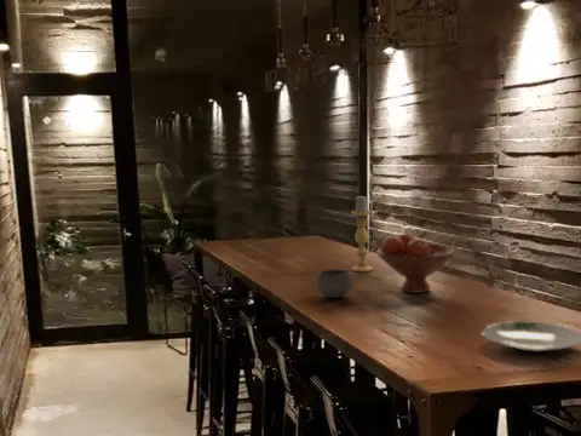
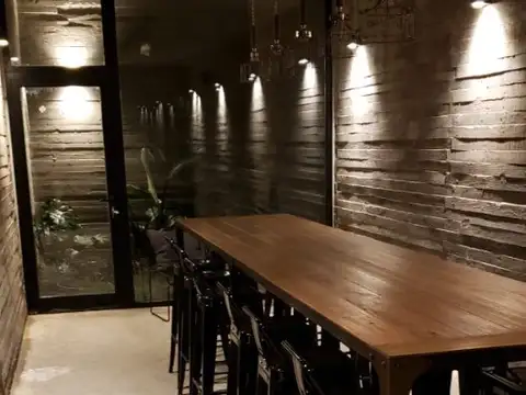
- bowl [315,268,353,299]
- fruit bowl [375,233,456,294]
- candle holder [350,194,374,274]
- plate [481,320,581,354]
